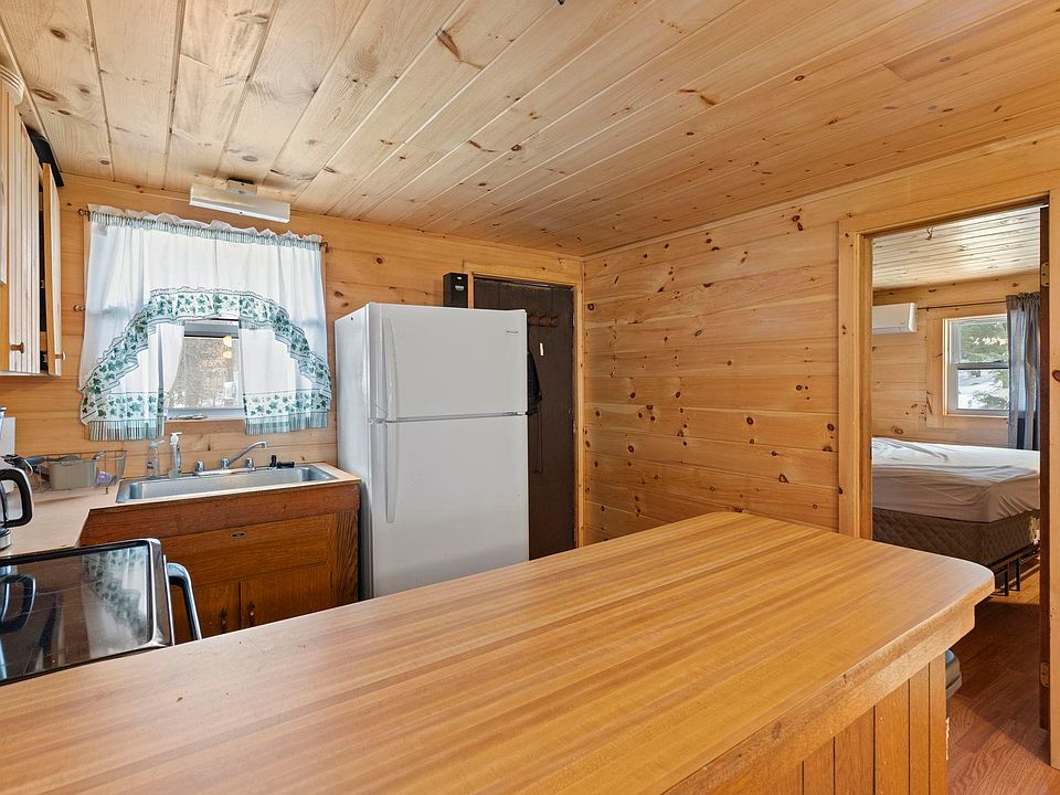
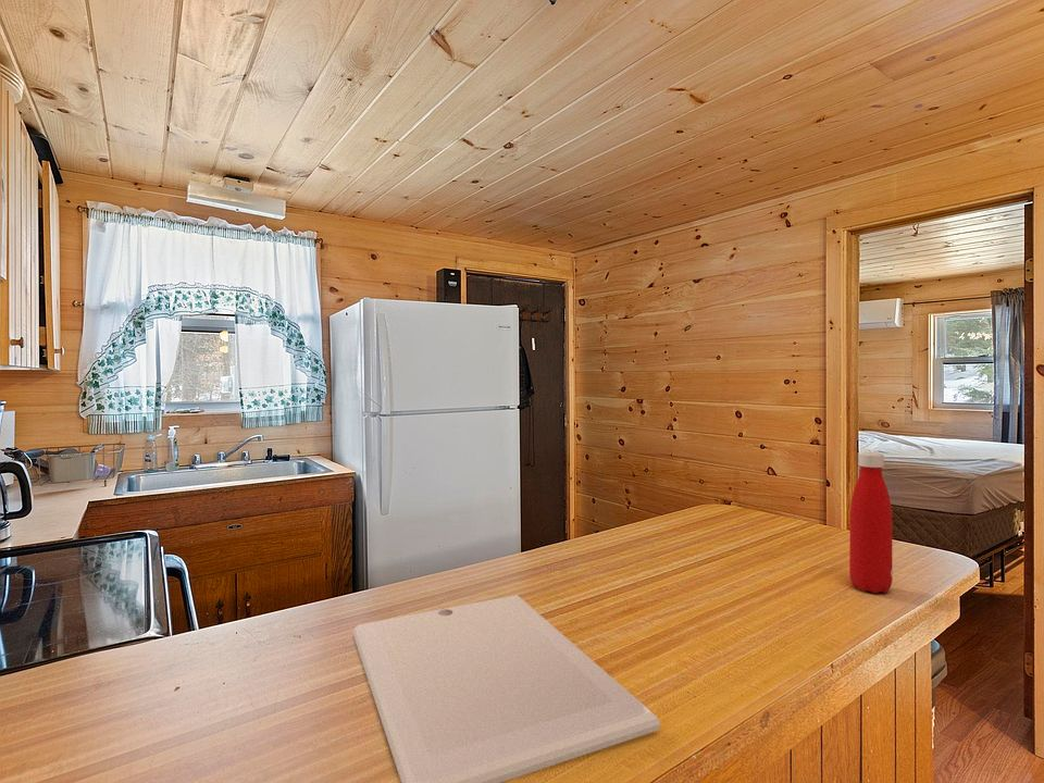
+ bottle [848,451,894,594]
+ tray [351,594,661,783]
